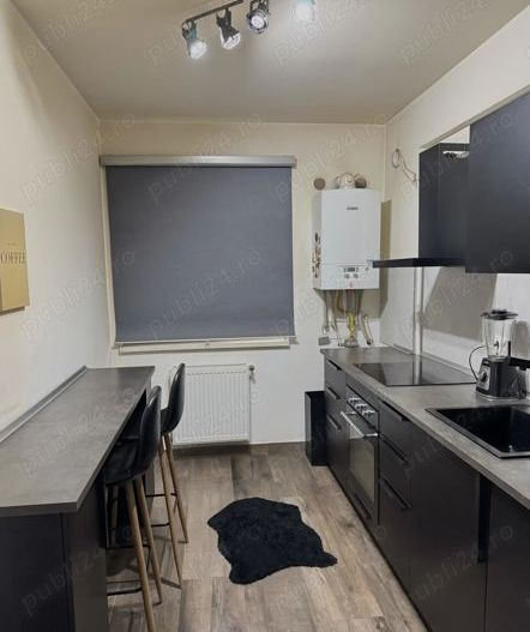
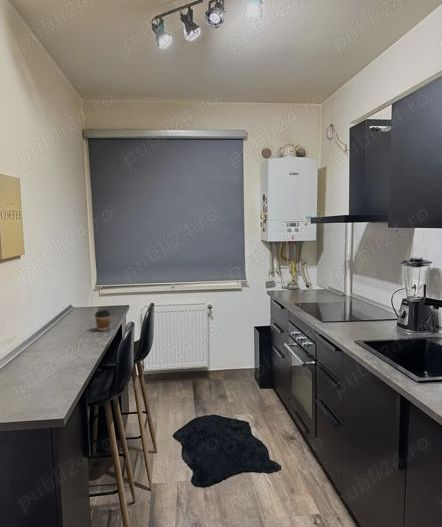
+ coffee cup [94,308,112,332]
